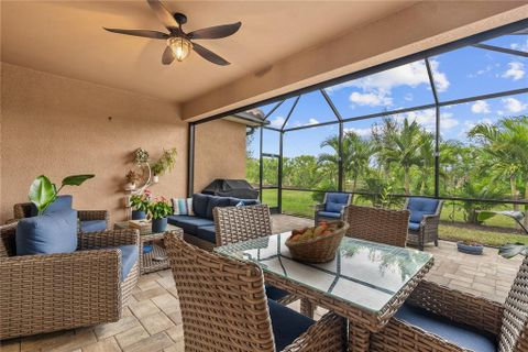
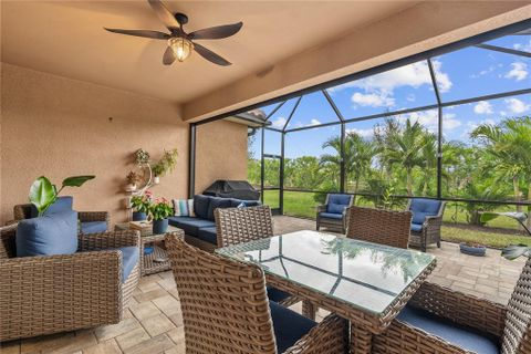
- fruit basket [284,219,351,264]
